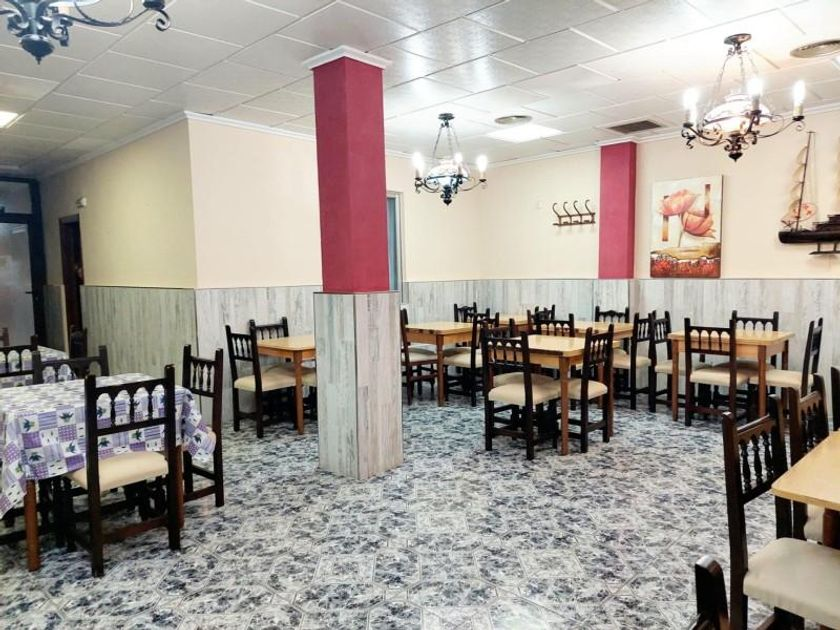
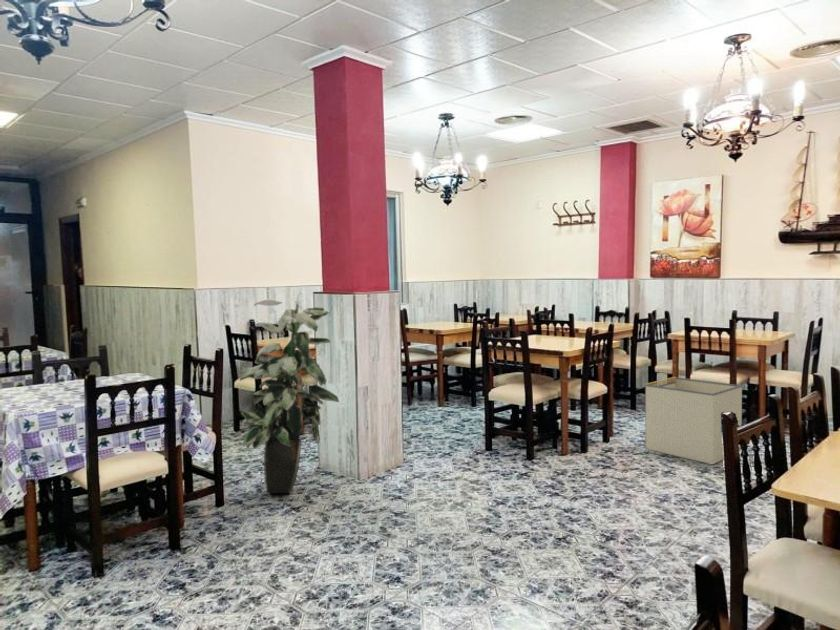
+ storage bin [644,376,743,465]
+ indoor plant [239,299,340,494]
